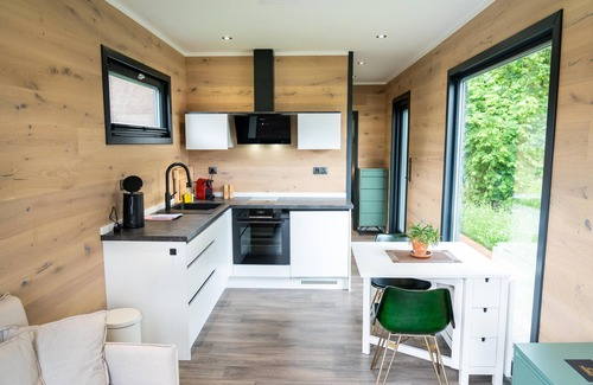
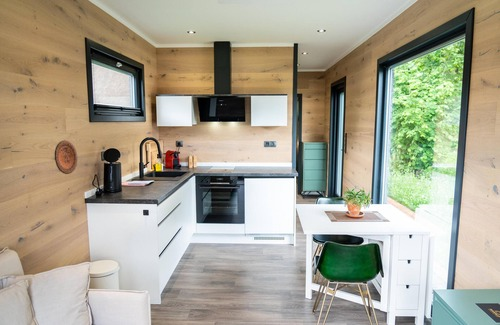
+ decorative plate [54,139,78,175]
